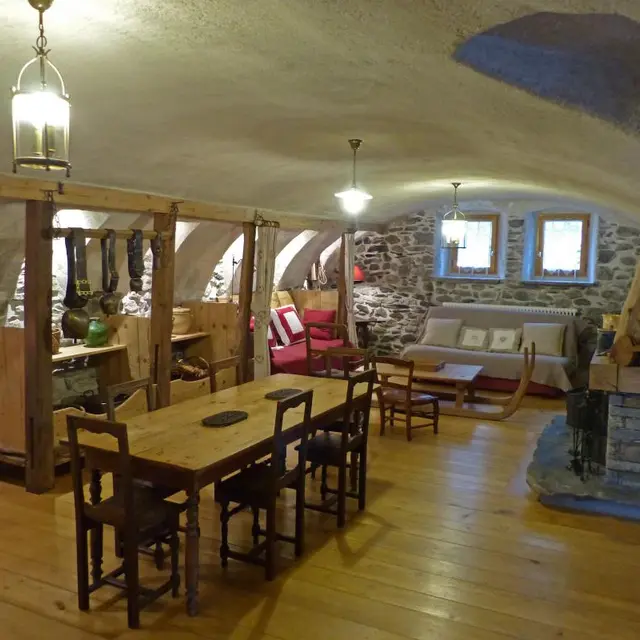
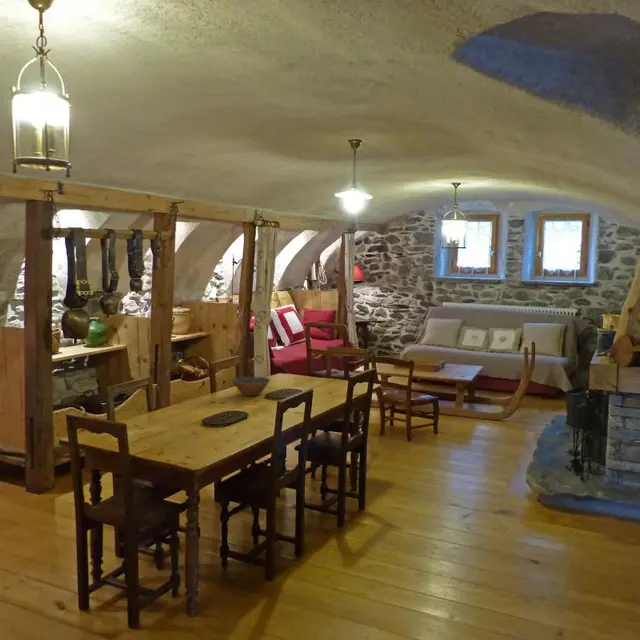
+ bowl [230,376,271,397]
